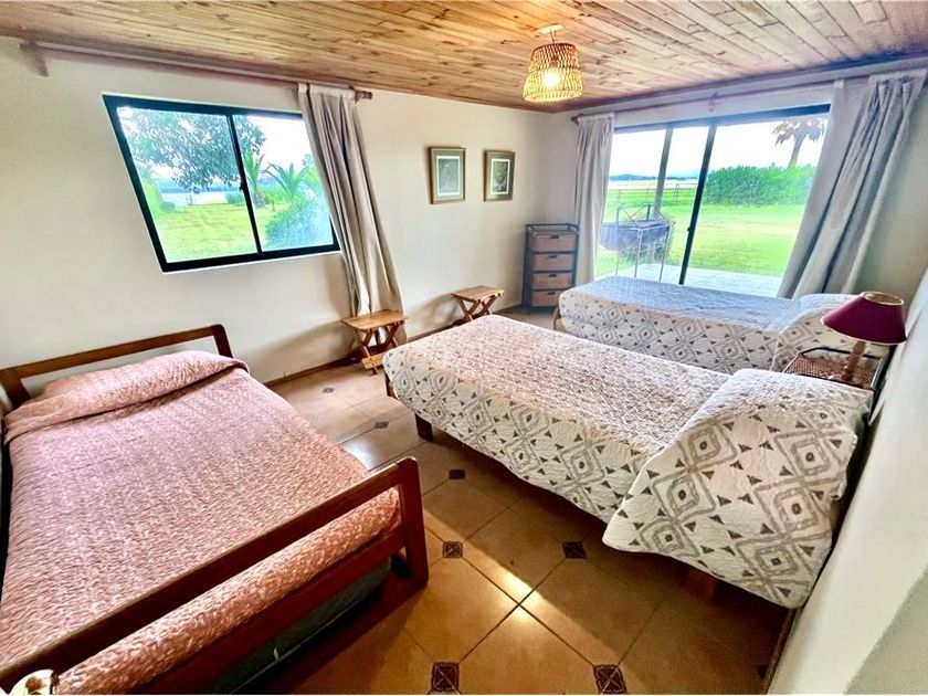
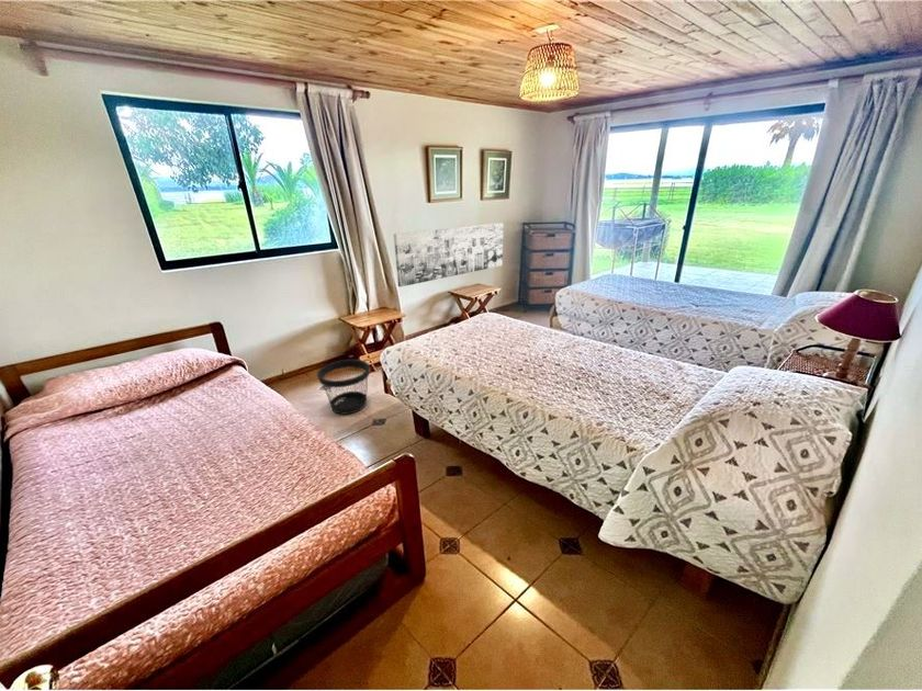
+ wall art [393,222,504,288]
+ wastebasket [316,359,371,416]
